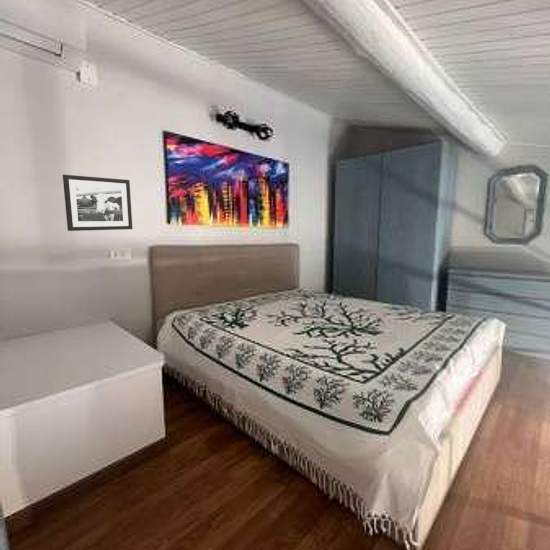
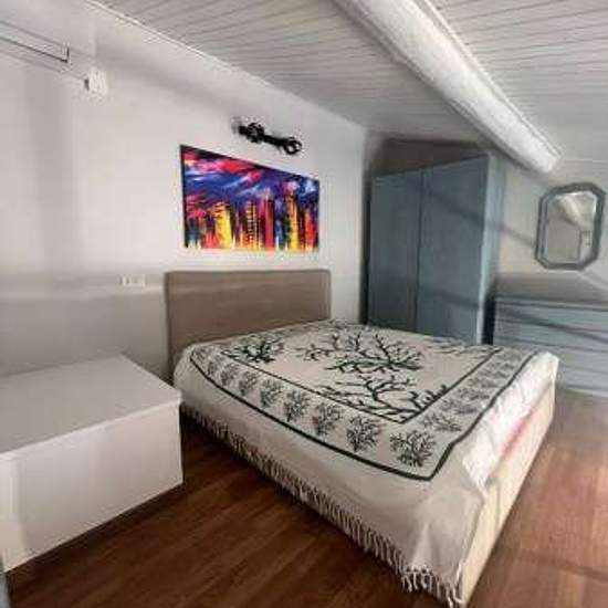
- picture frame [62,174,133,232]
